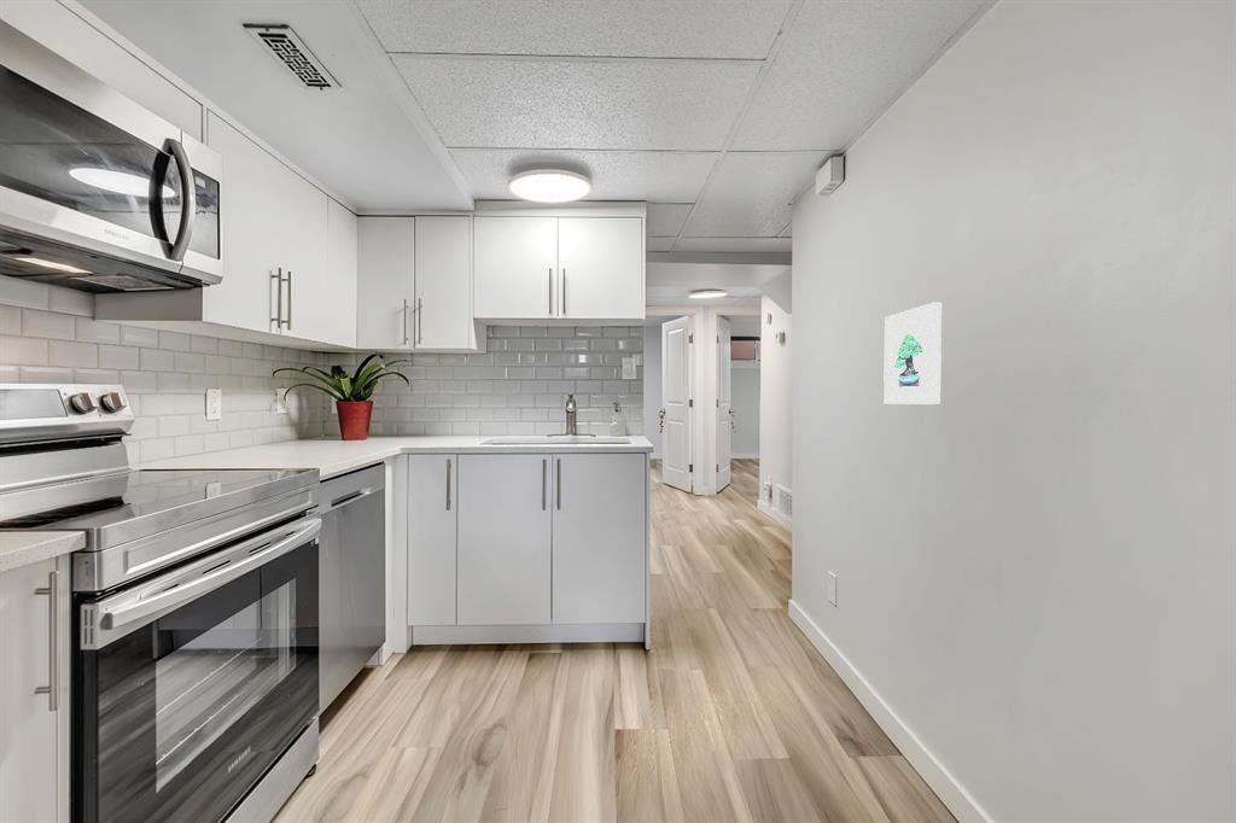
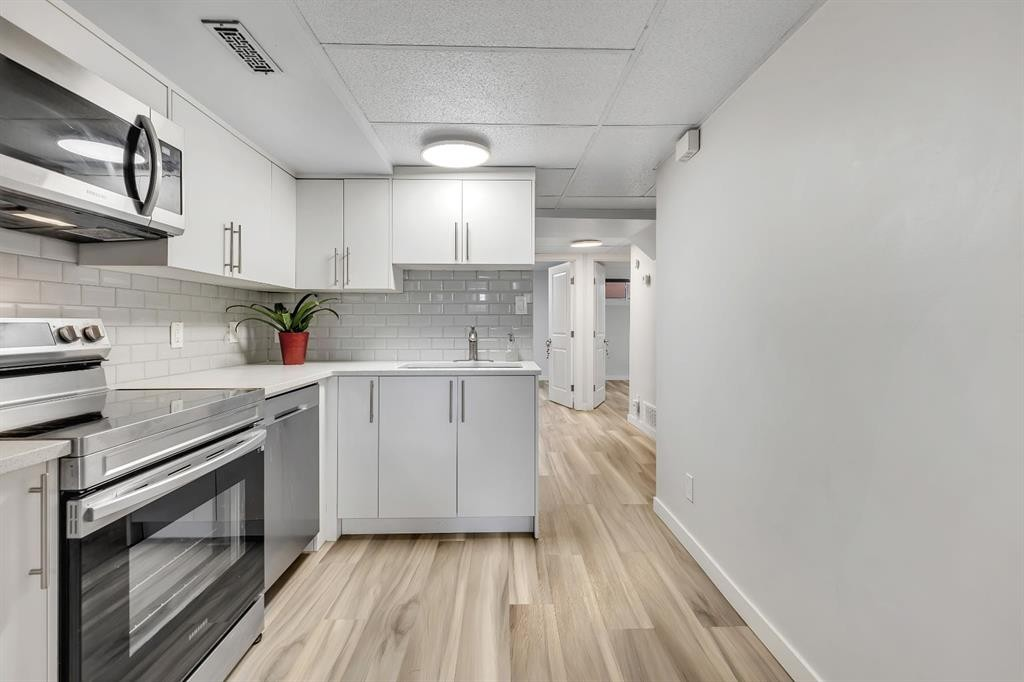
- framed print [882,300,943,405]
